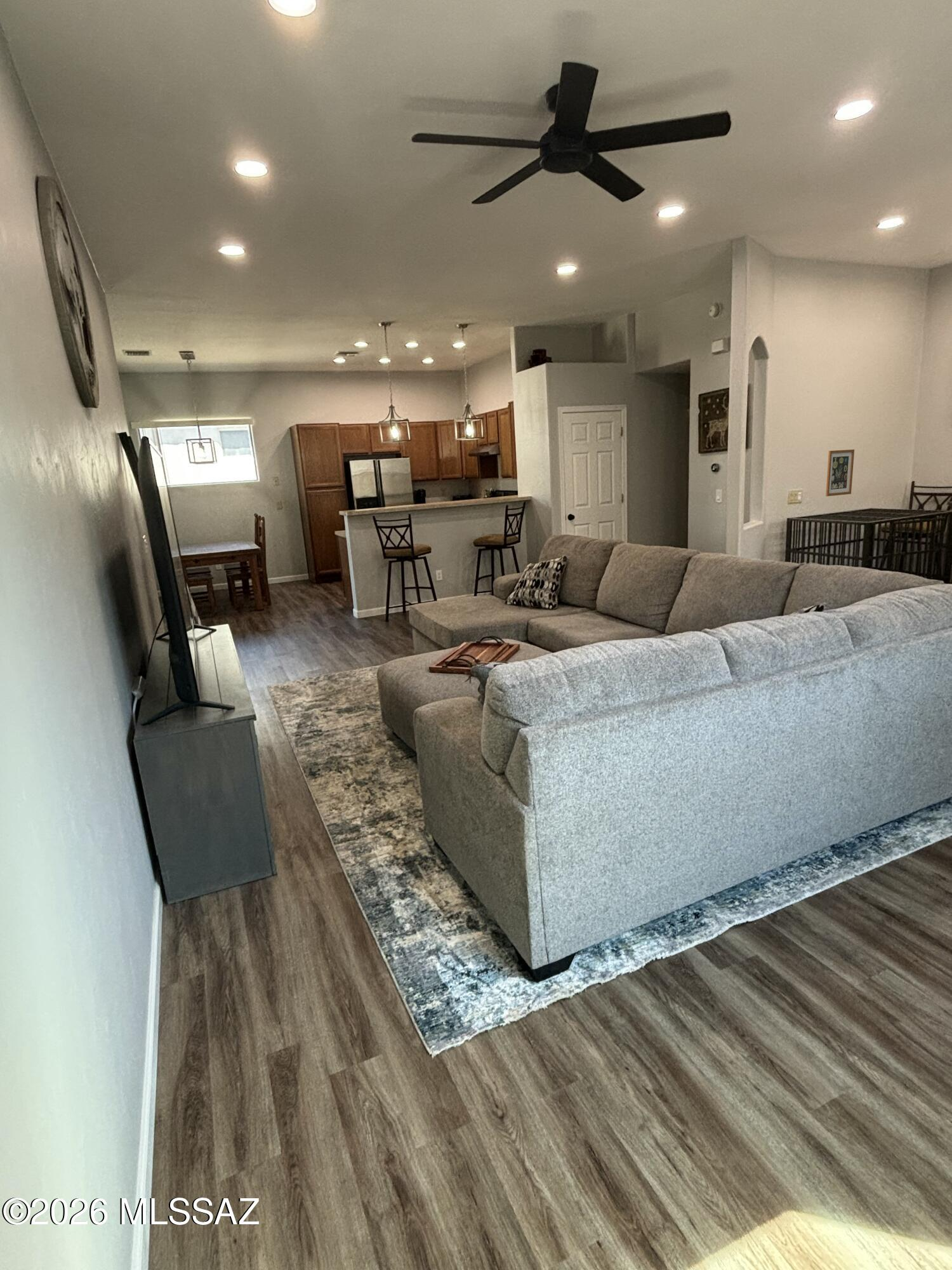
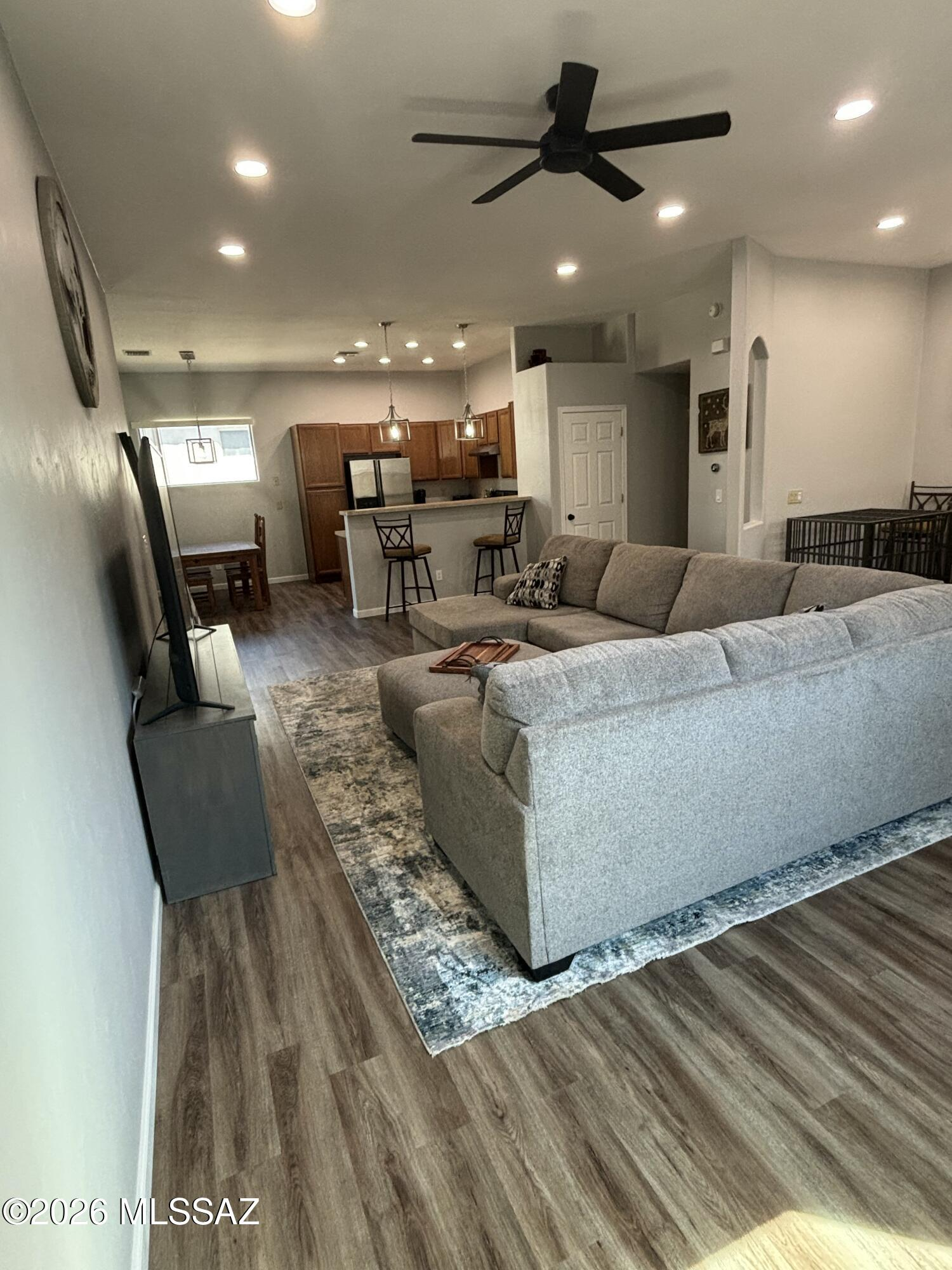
- wall art [825,449,855,497]
